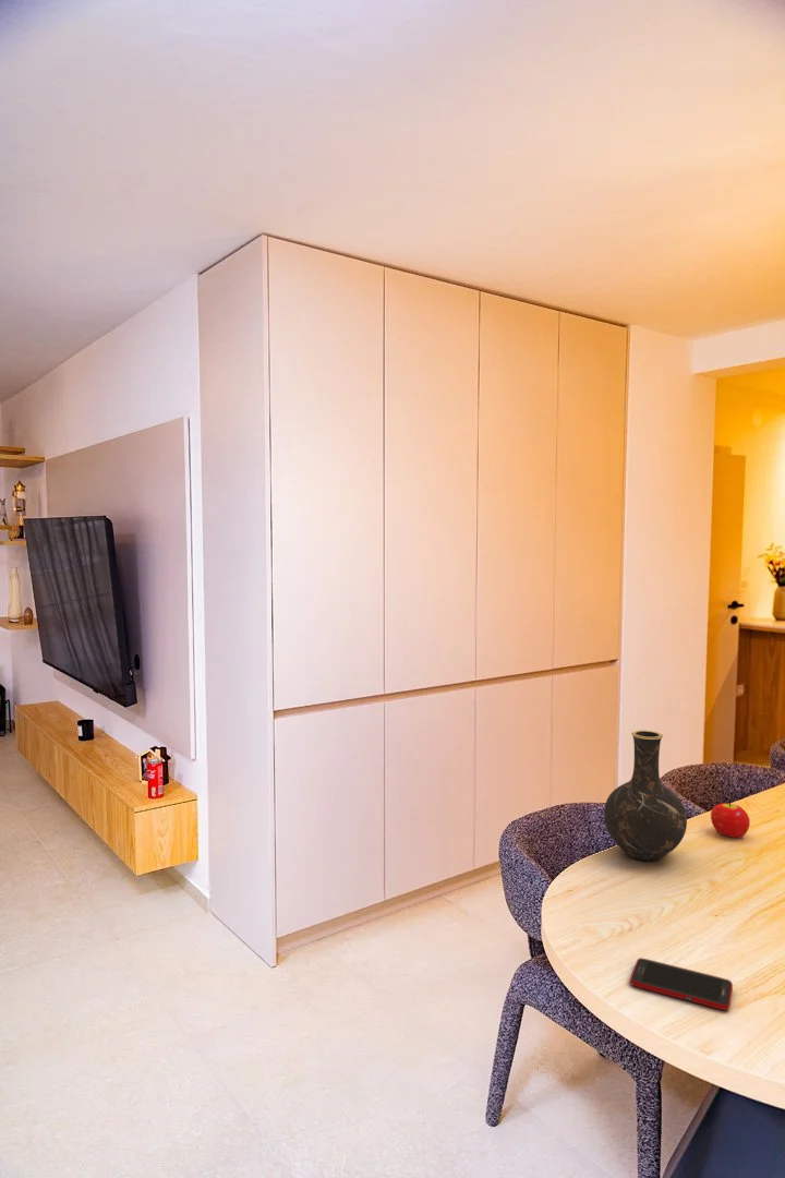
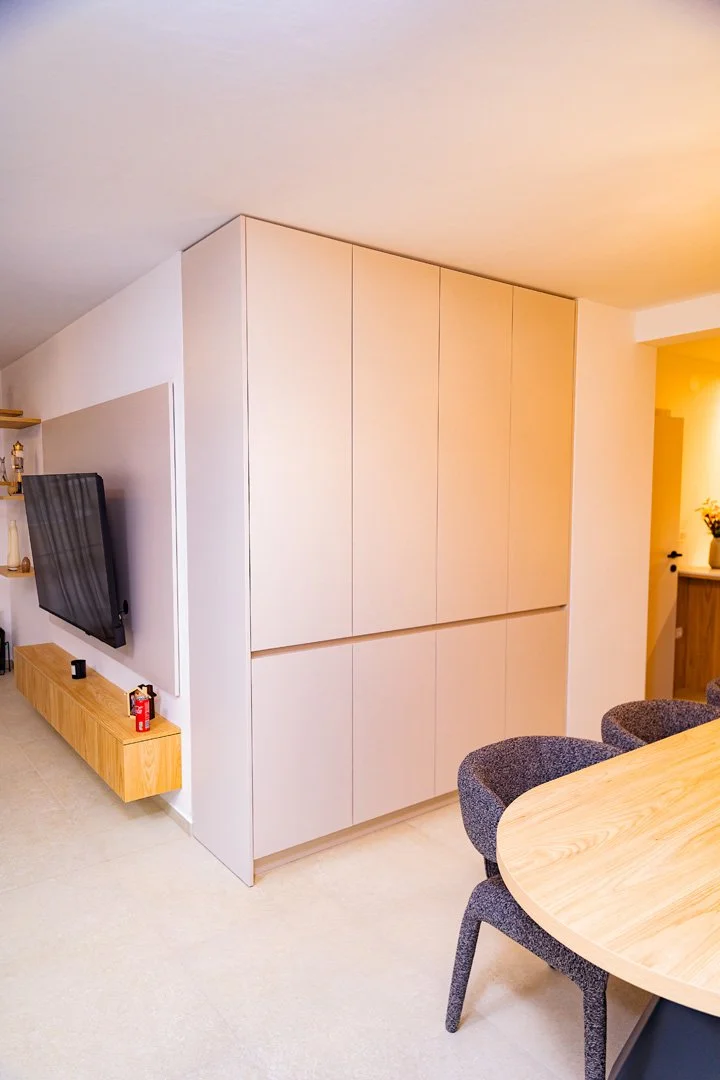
- vase [603,730,688,862]
- cell phone [629,957,734,1011]
- fruit [710,802,751,839]
